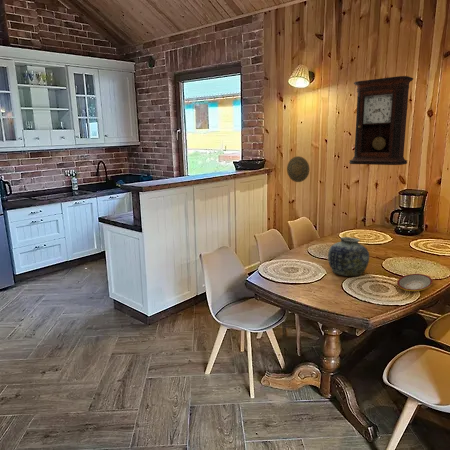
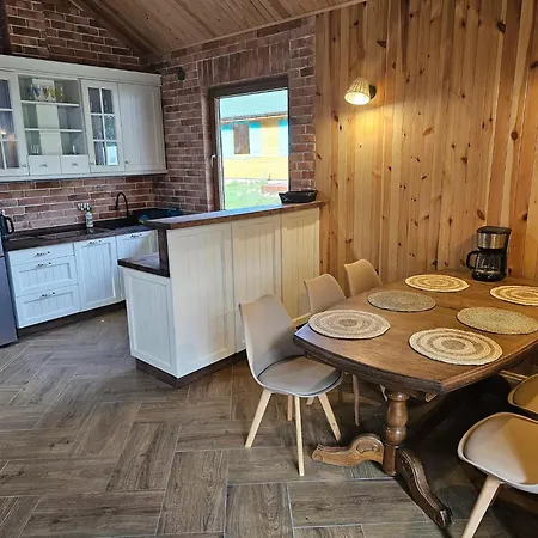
- plate [396,273,433,292]
- vase [327,236,370,277]
- decorative plate [286,155,310,183]
- pendulum clock [348,75,414,166]
